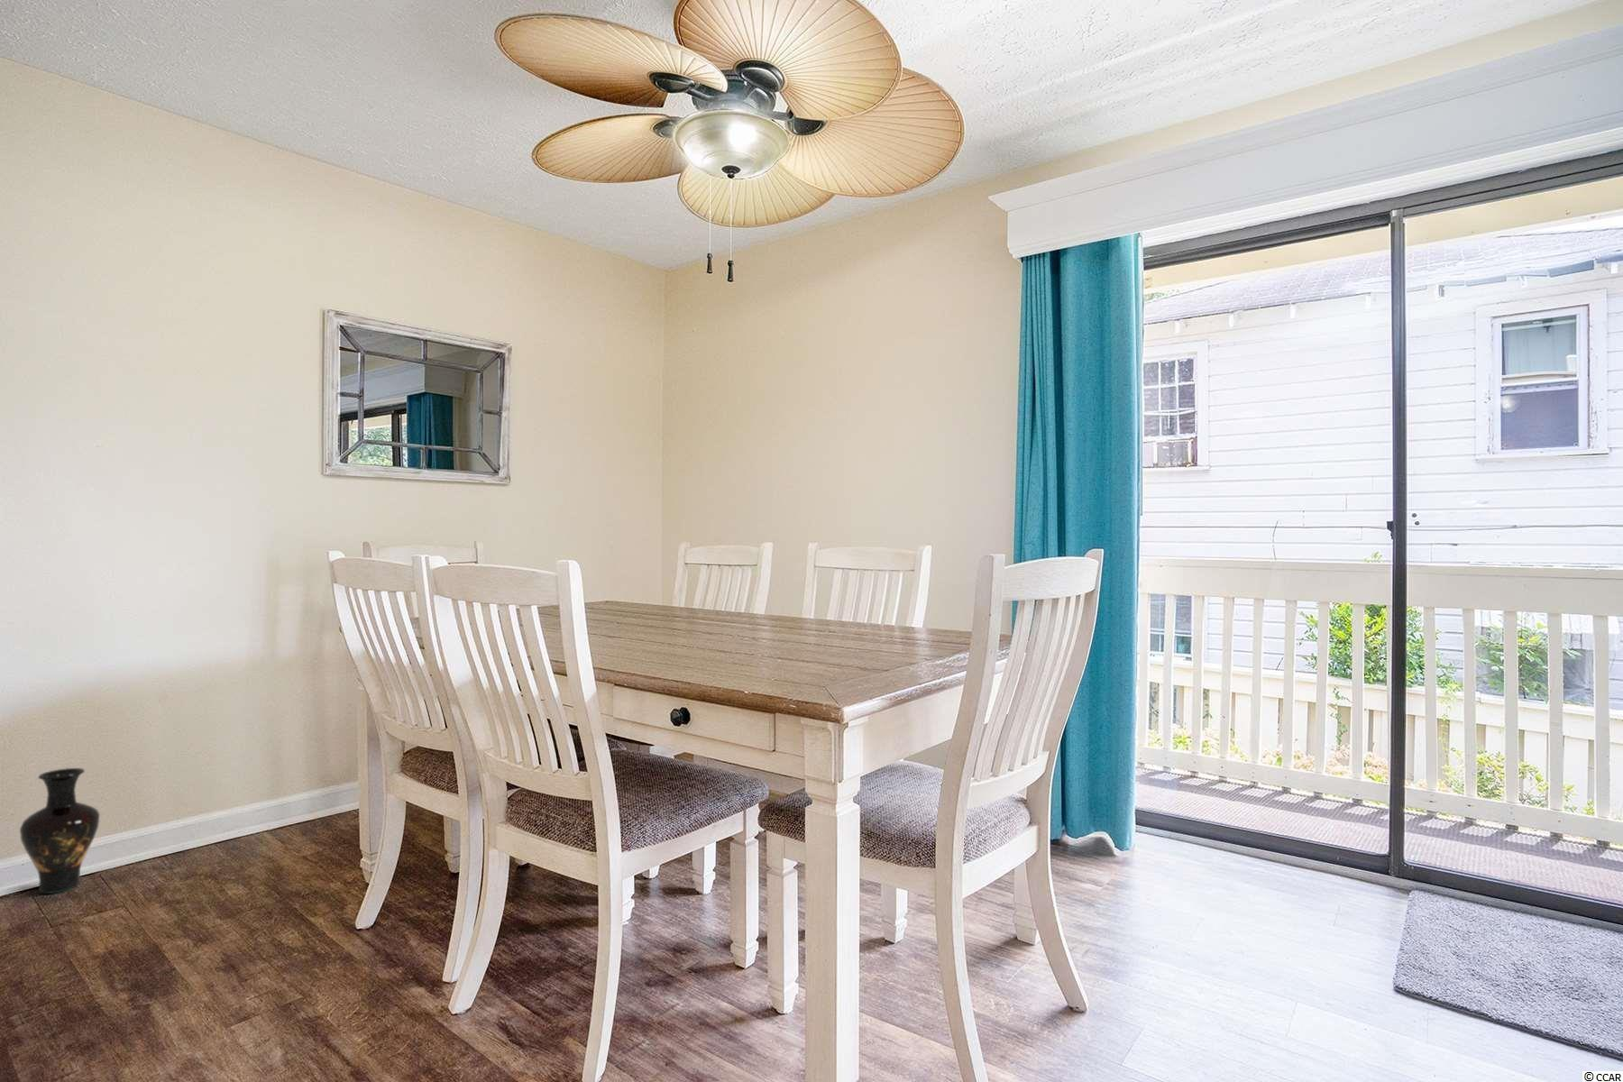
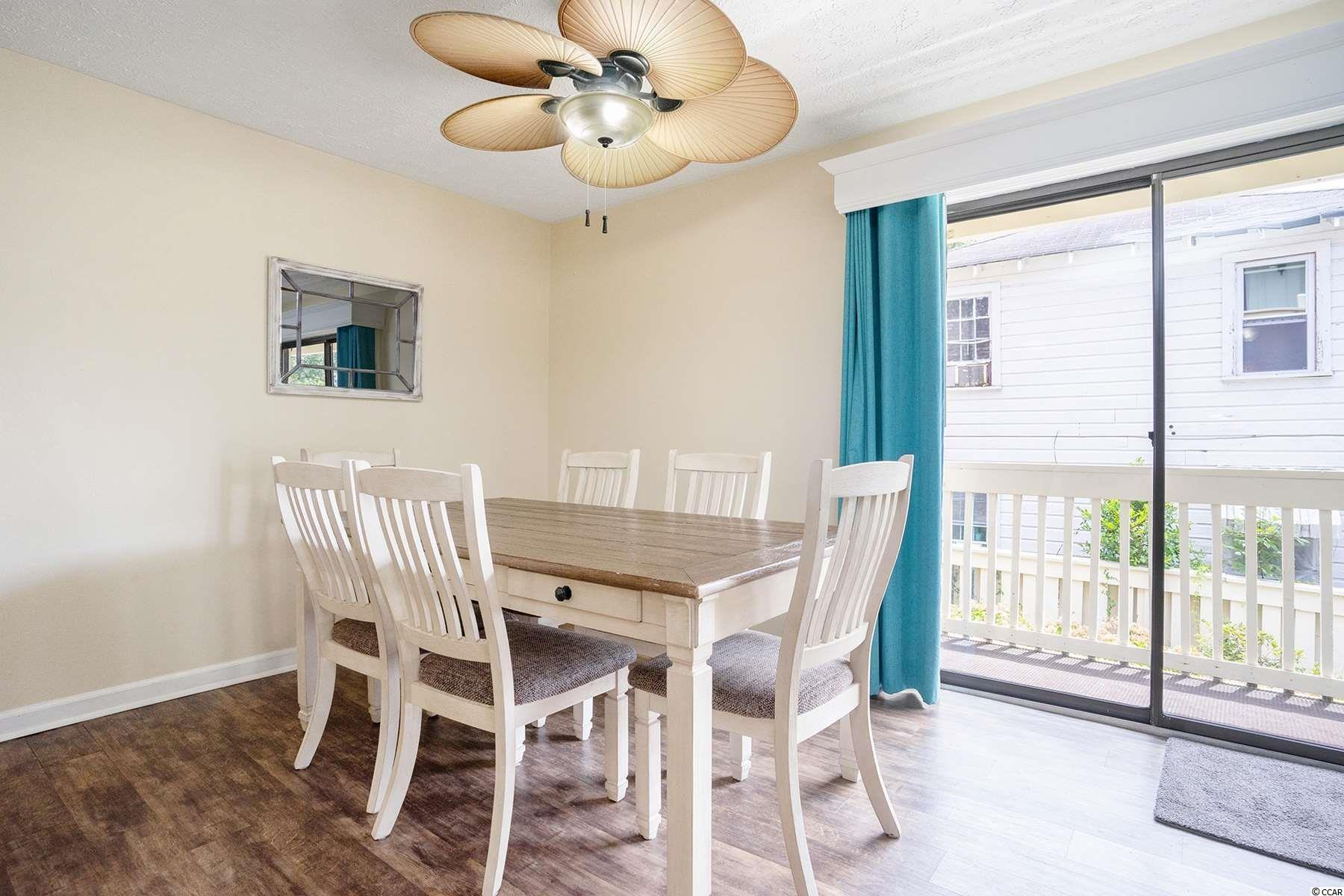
- vase [19,767,101,895]
